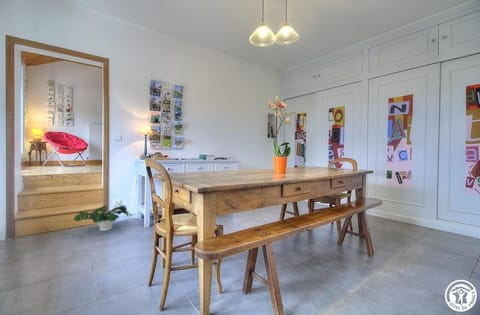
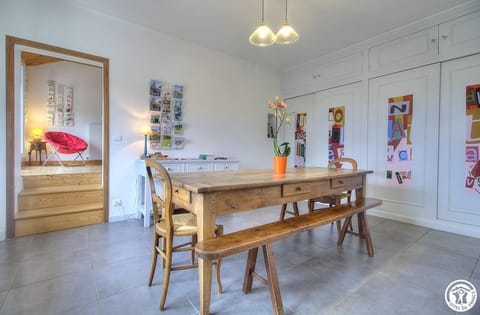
- potted plant [73,204,132,232]
